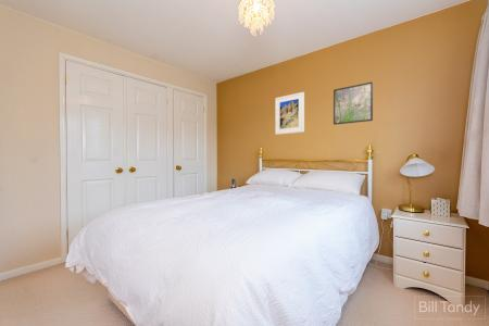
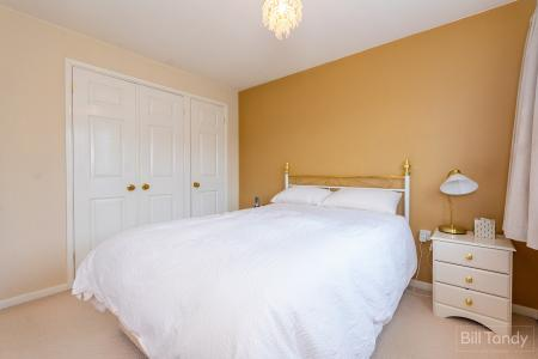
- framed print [274,91,305,136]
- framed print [333,80,374,126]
